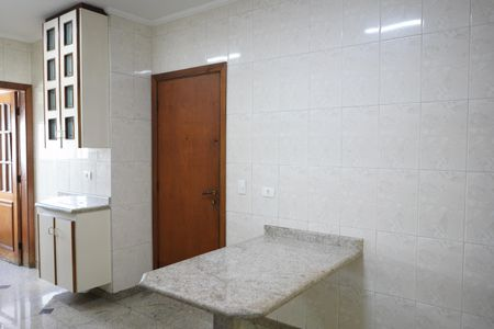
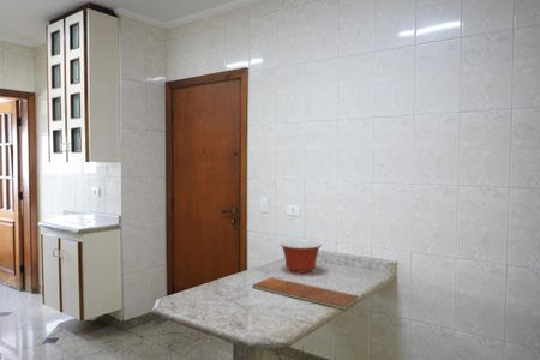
+ mixing bowl [278,239,323,274]
+ chopping board [251,276,360,311]
